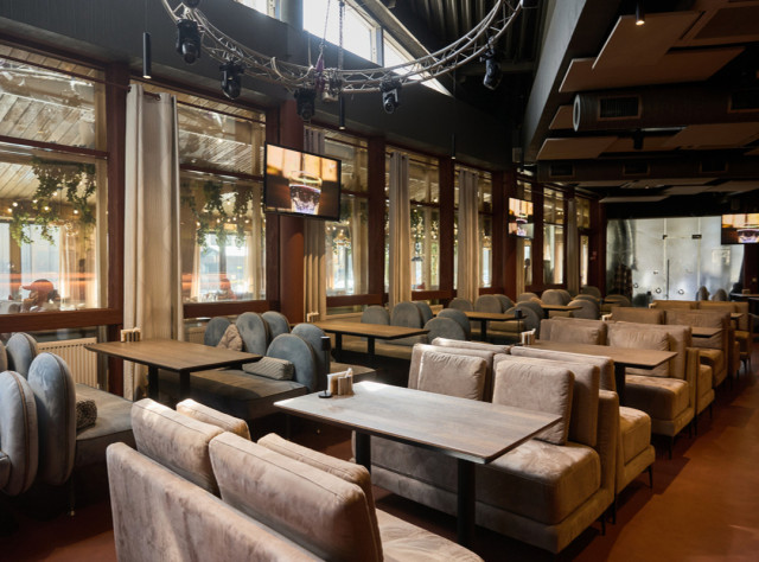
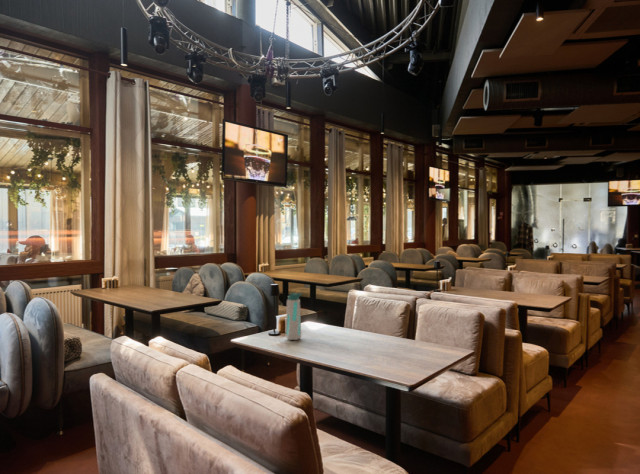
+ water bottle [285,292,303,341]
